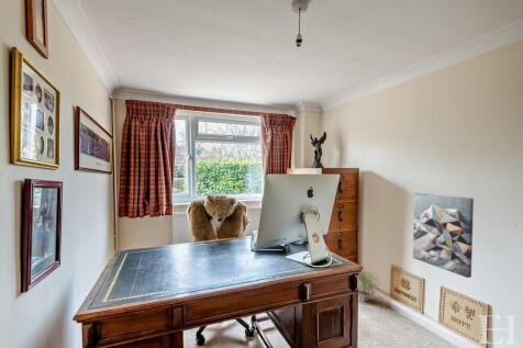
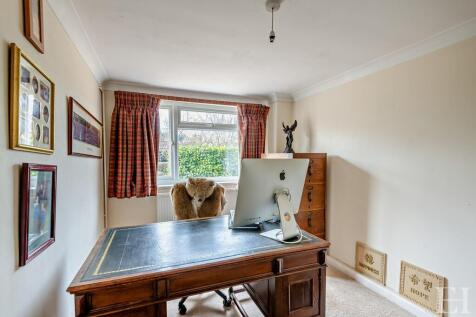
- wall art [412,192,475,279]
- potted plant [358,270,382,302]
